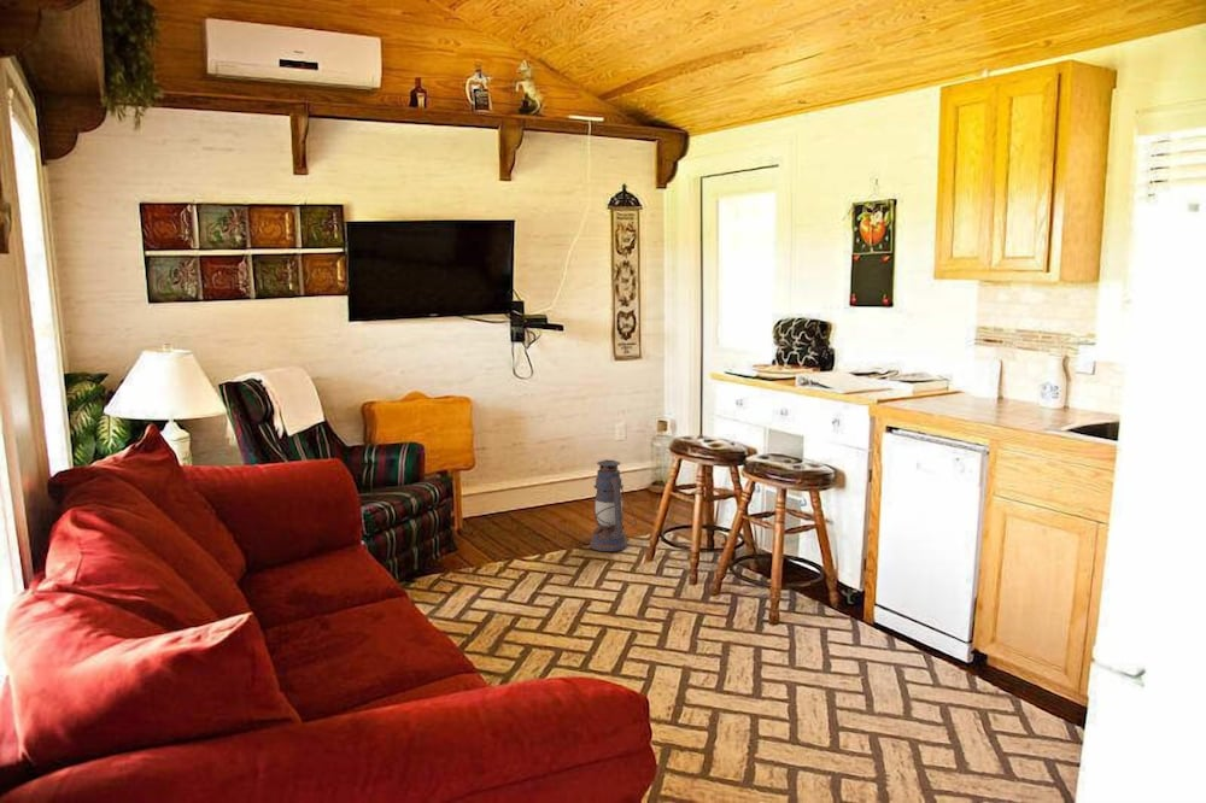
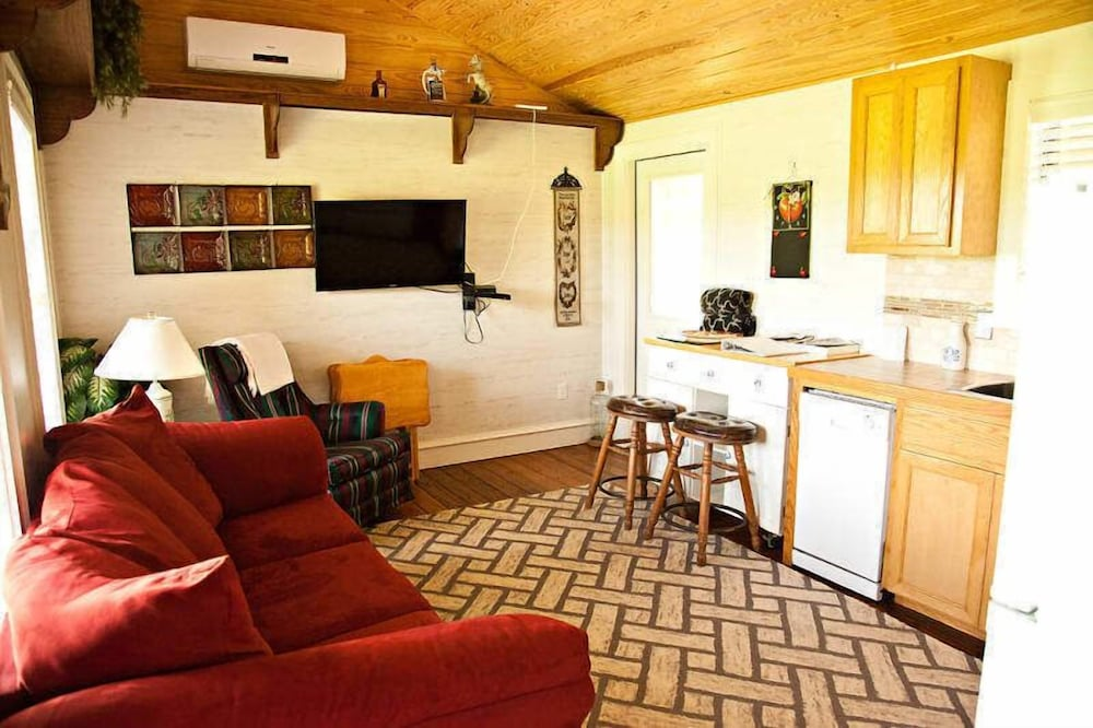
- lantern [589,458,638,552]
